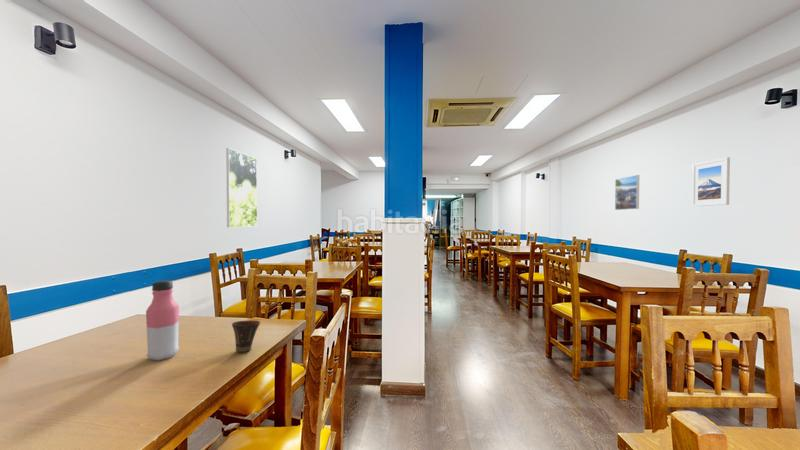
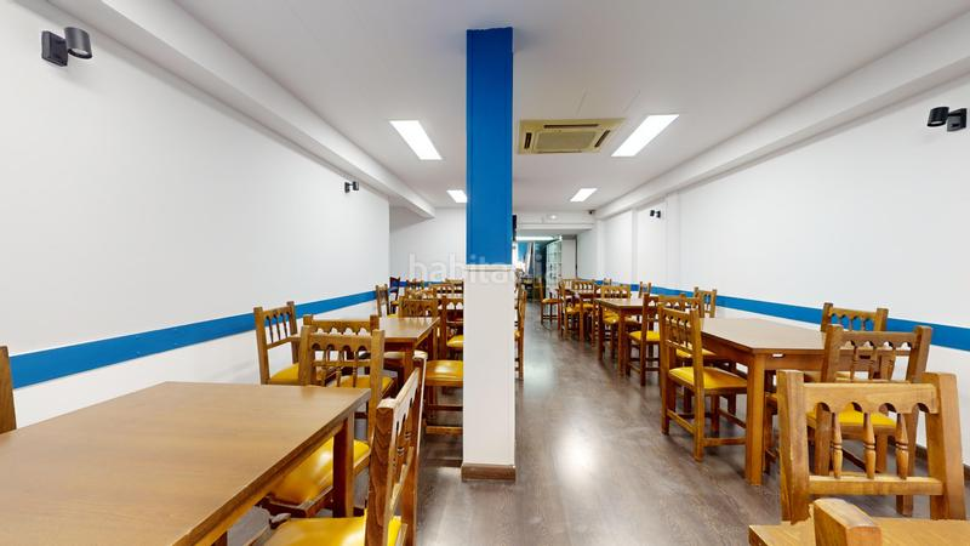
- cup [231,319,261,353]
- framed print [614,174,640,211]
- water bottle [145,279,180,362]
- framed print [691,156,731,207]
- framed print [225,147,258,228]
